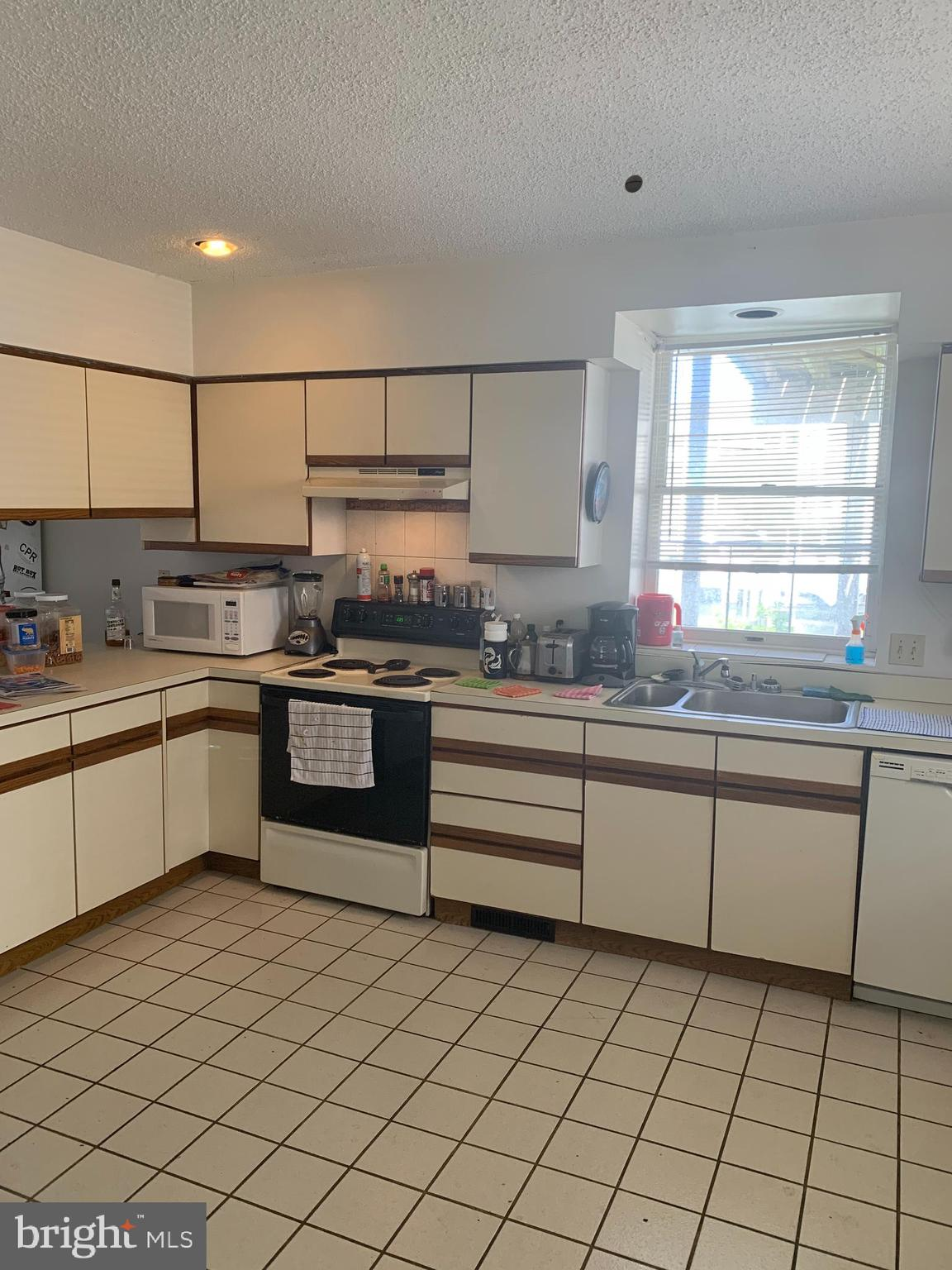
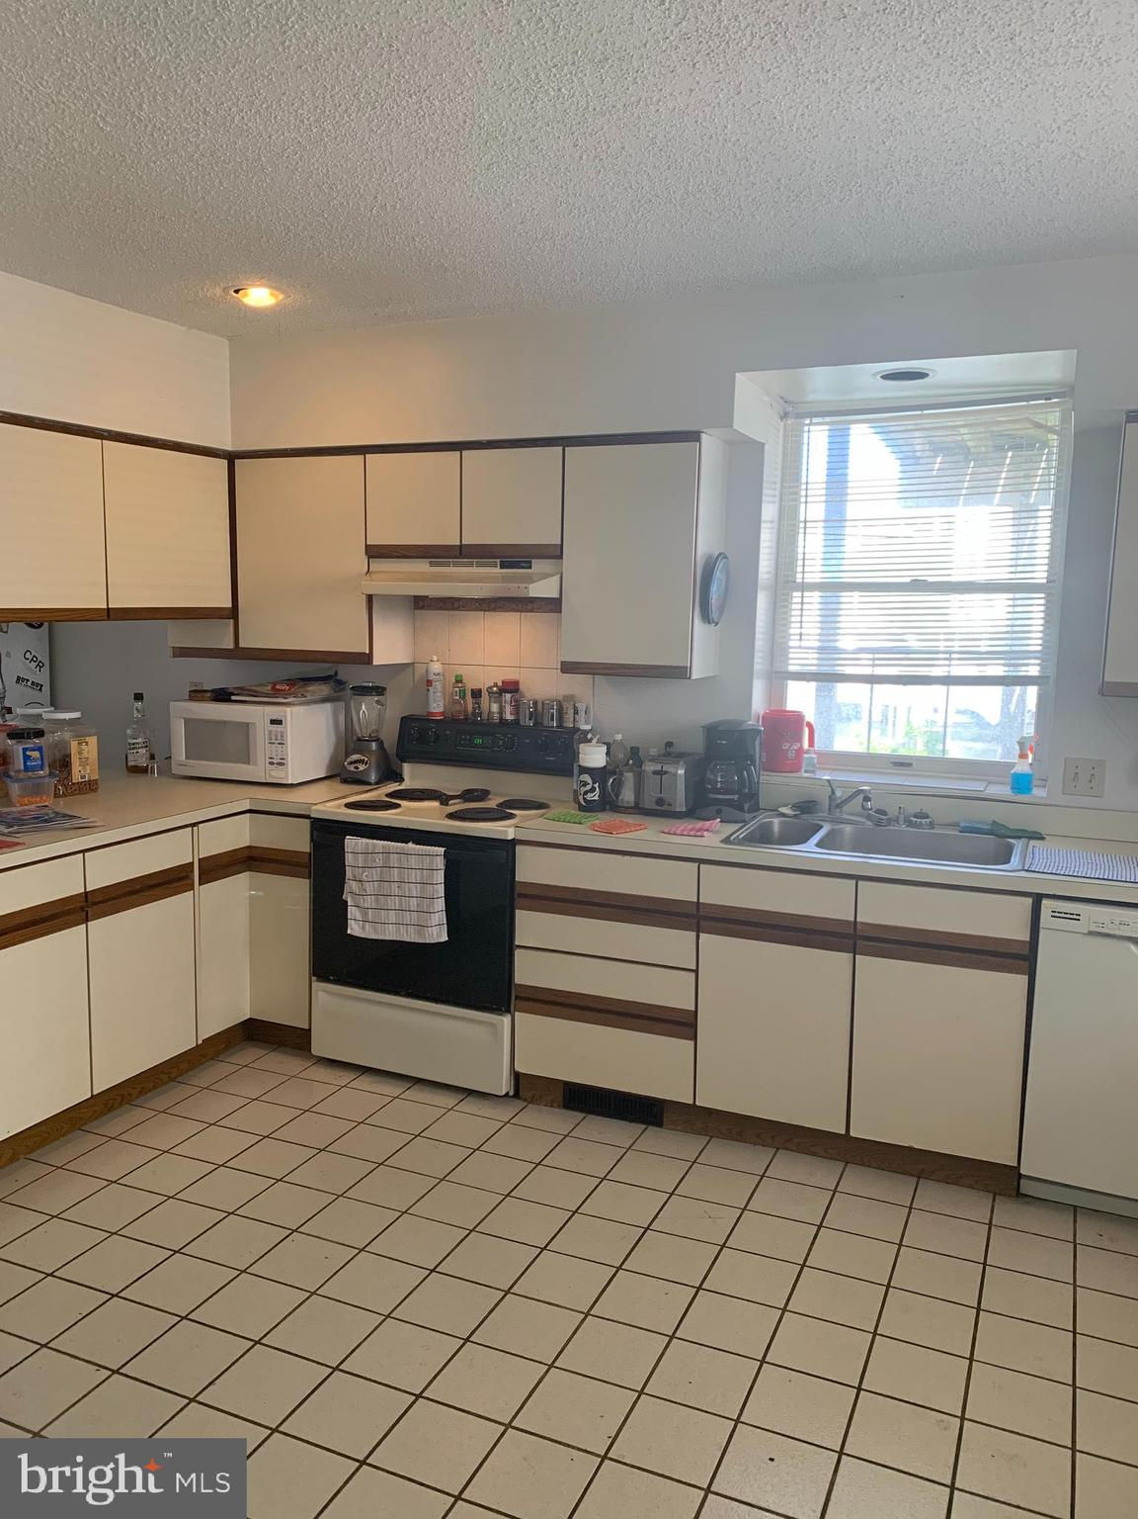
- smoke detector [624,174,644,193]
